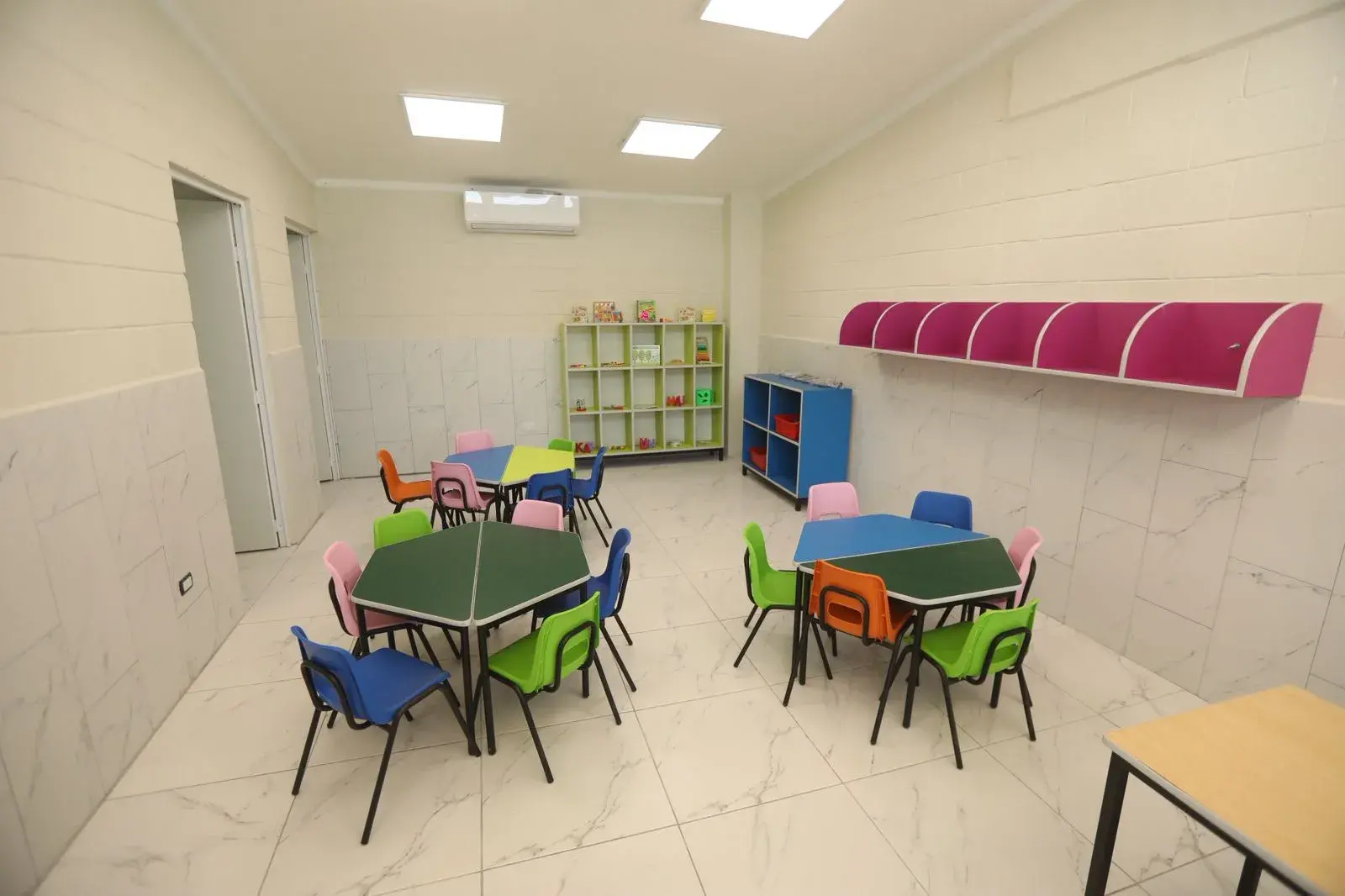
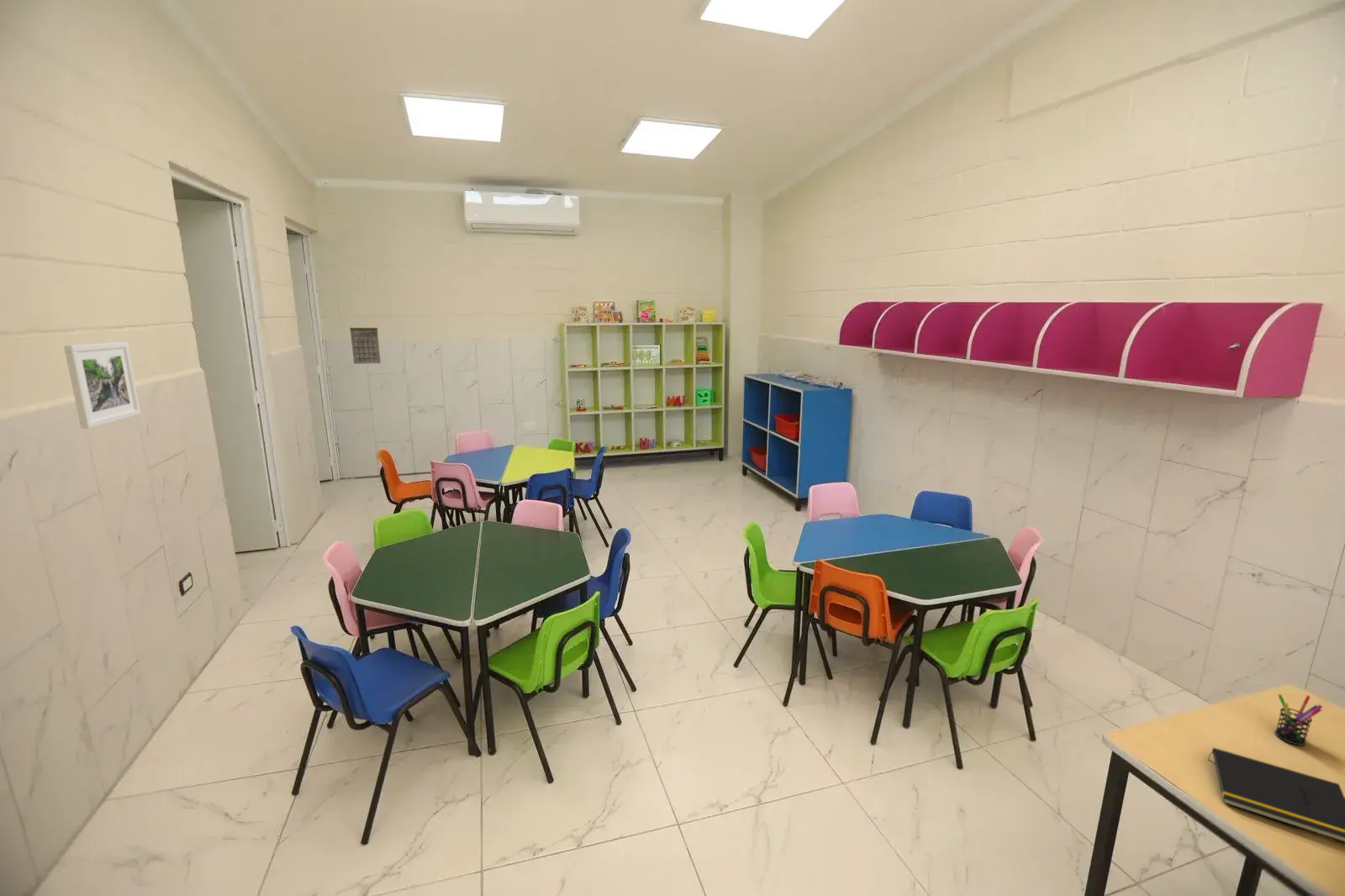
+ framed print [63,341,141,430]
+ pen holder [1274,693,1323,746]
+ calendar [349,319,382,365]
+ notepad [1207,746,1345,843]
